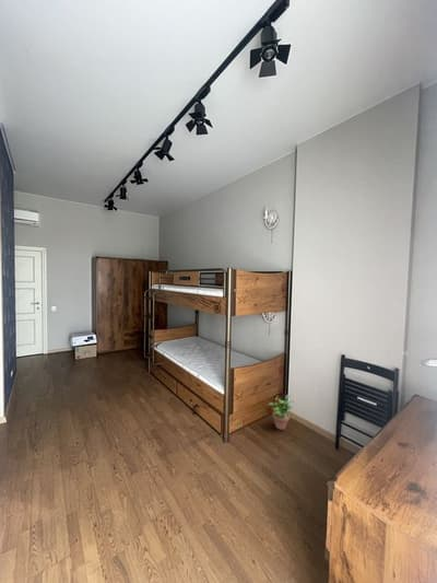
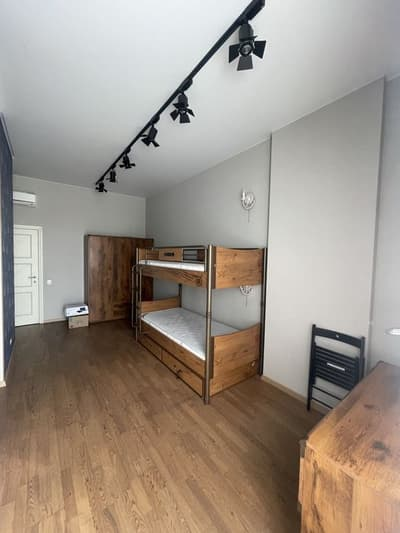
- potted plant [267,394,295,431]
